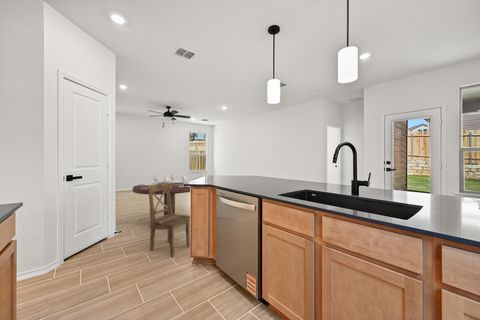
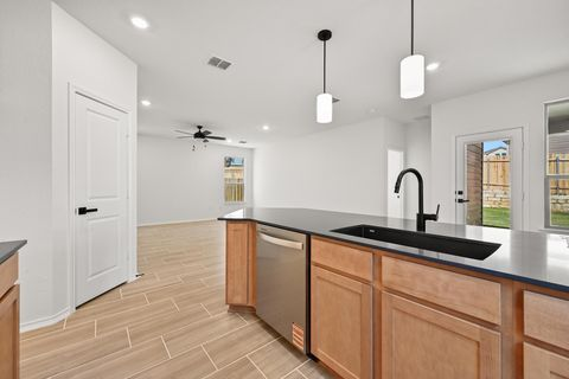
- dining table [132,173,191,230]
- dining chair [148,183,191,258]
